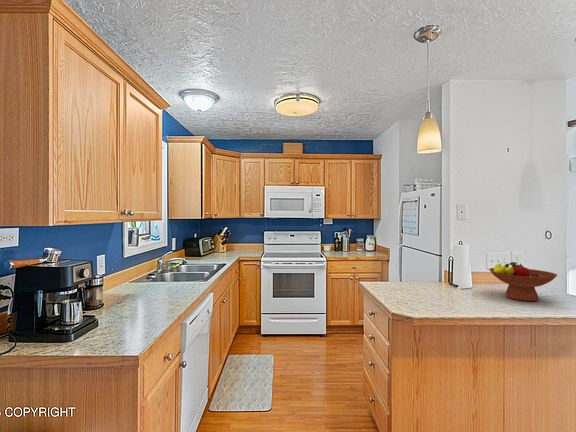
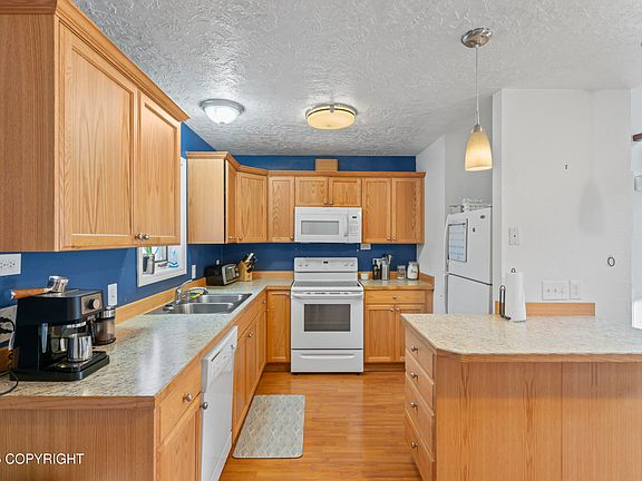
- fruit bowl [488,261,558,302]
